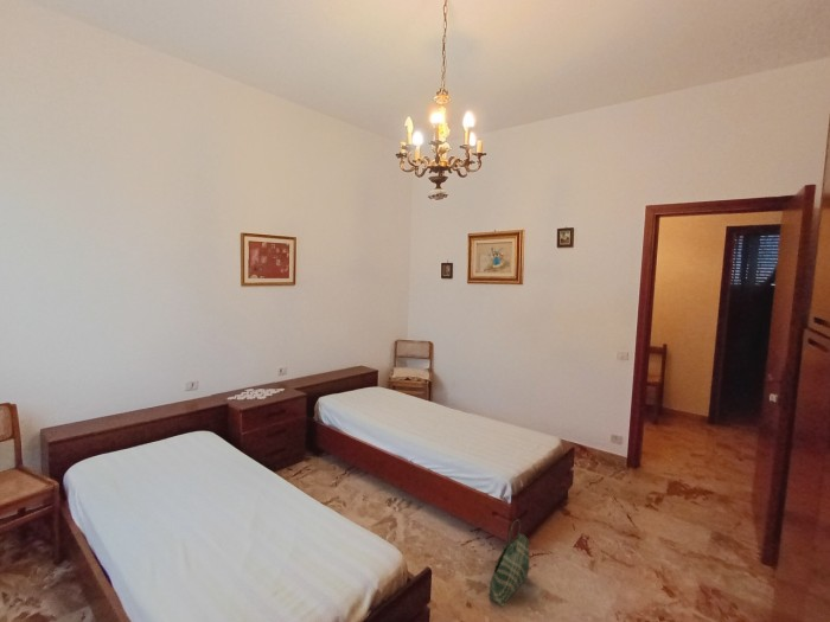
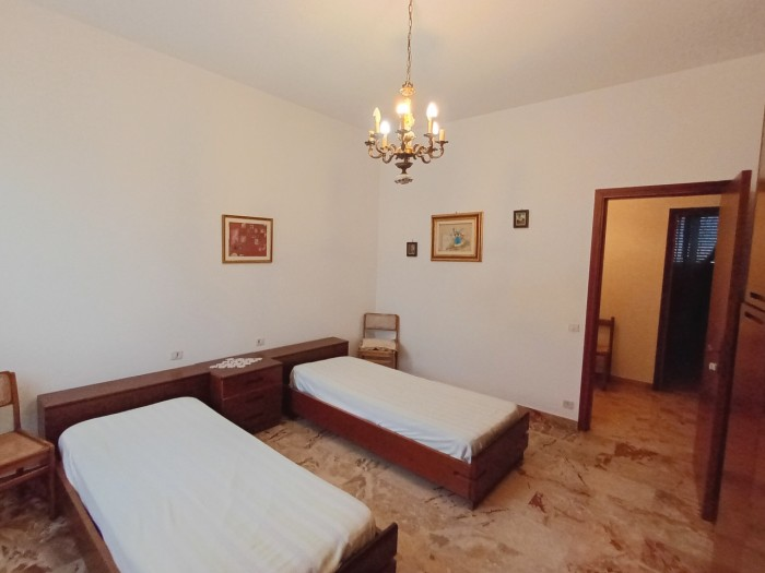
- tote bag [489,518,530,609]
